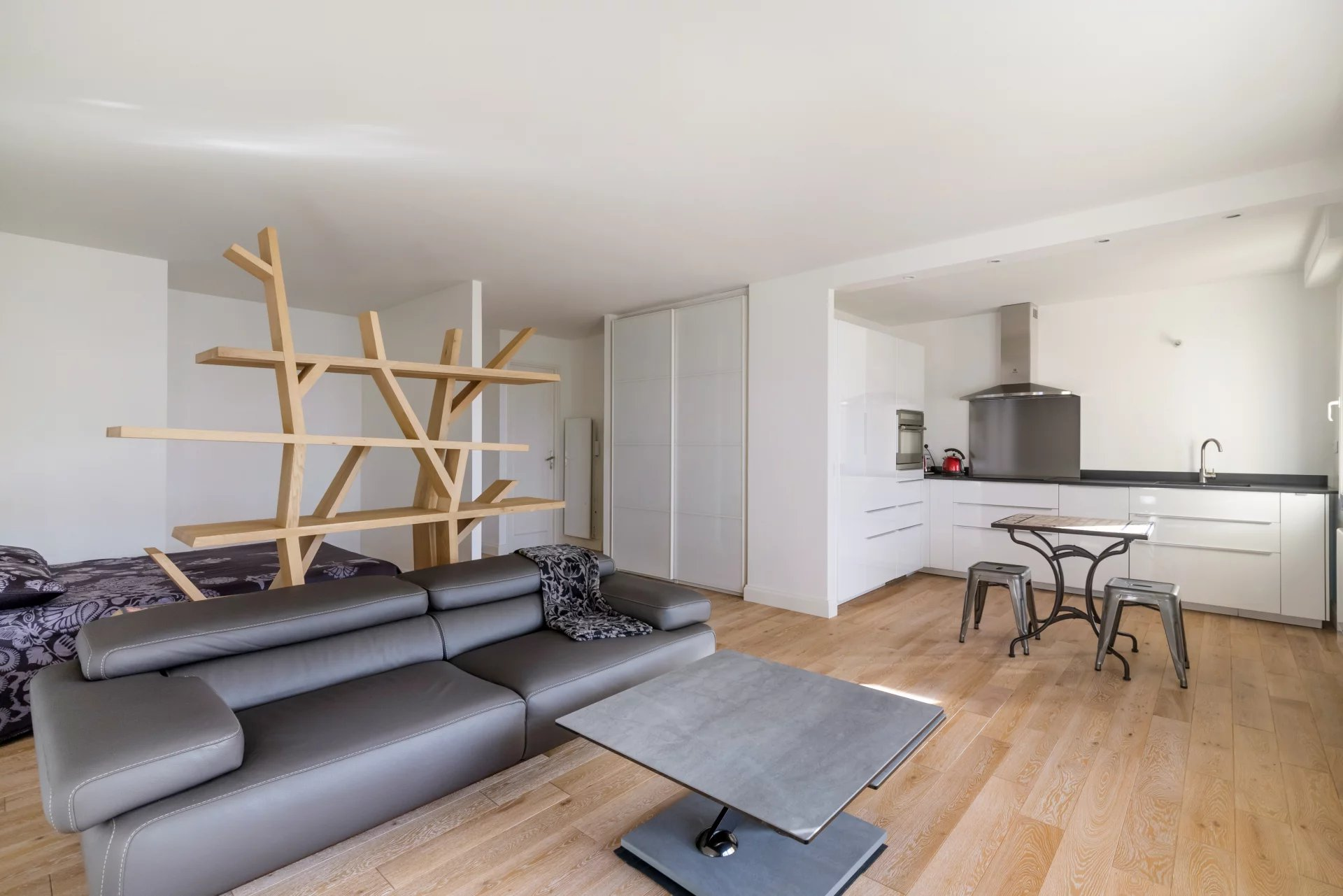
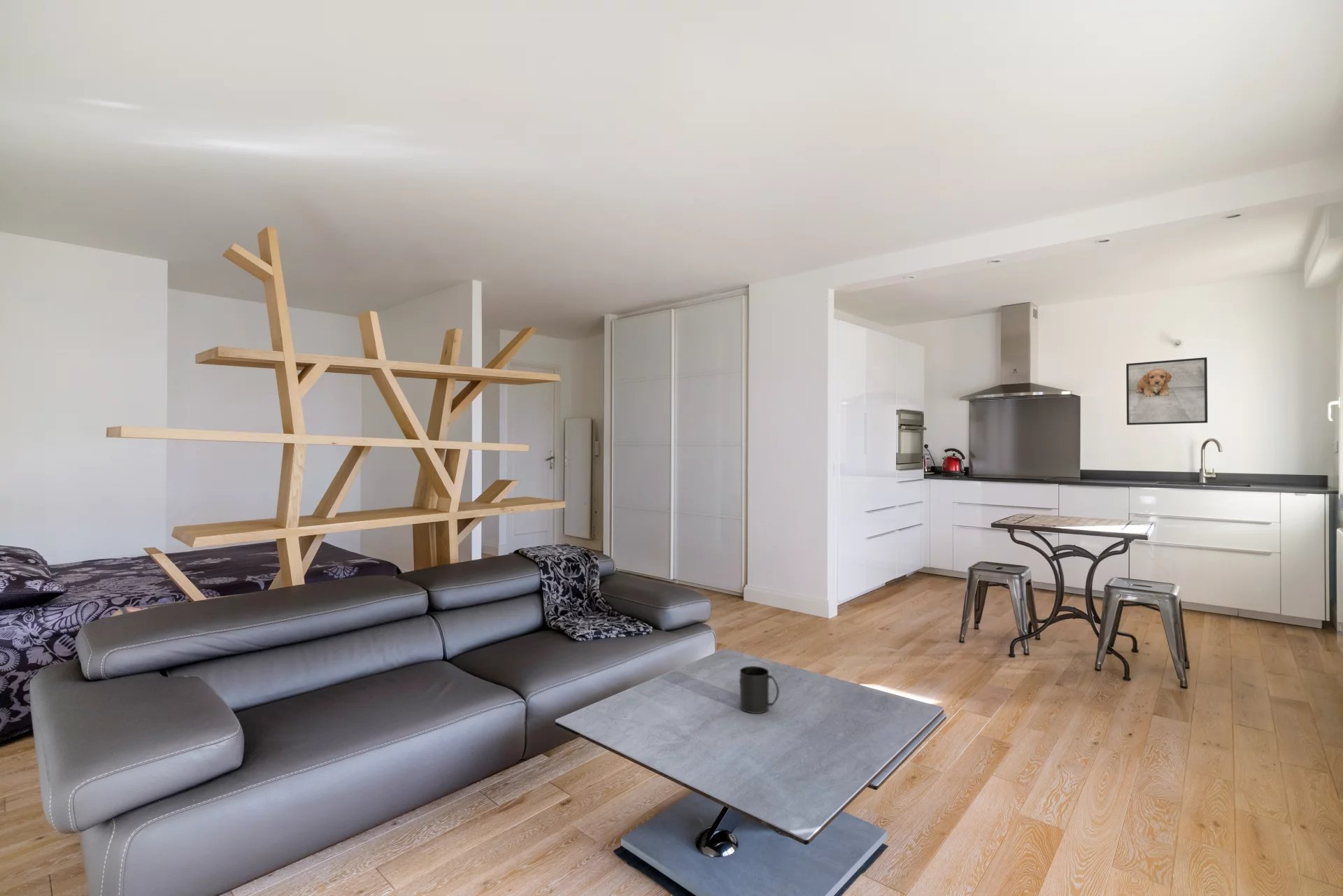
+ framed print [1125,357,1208,425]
+ mug [739,665,780,714]
